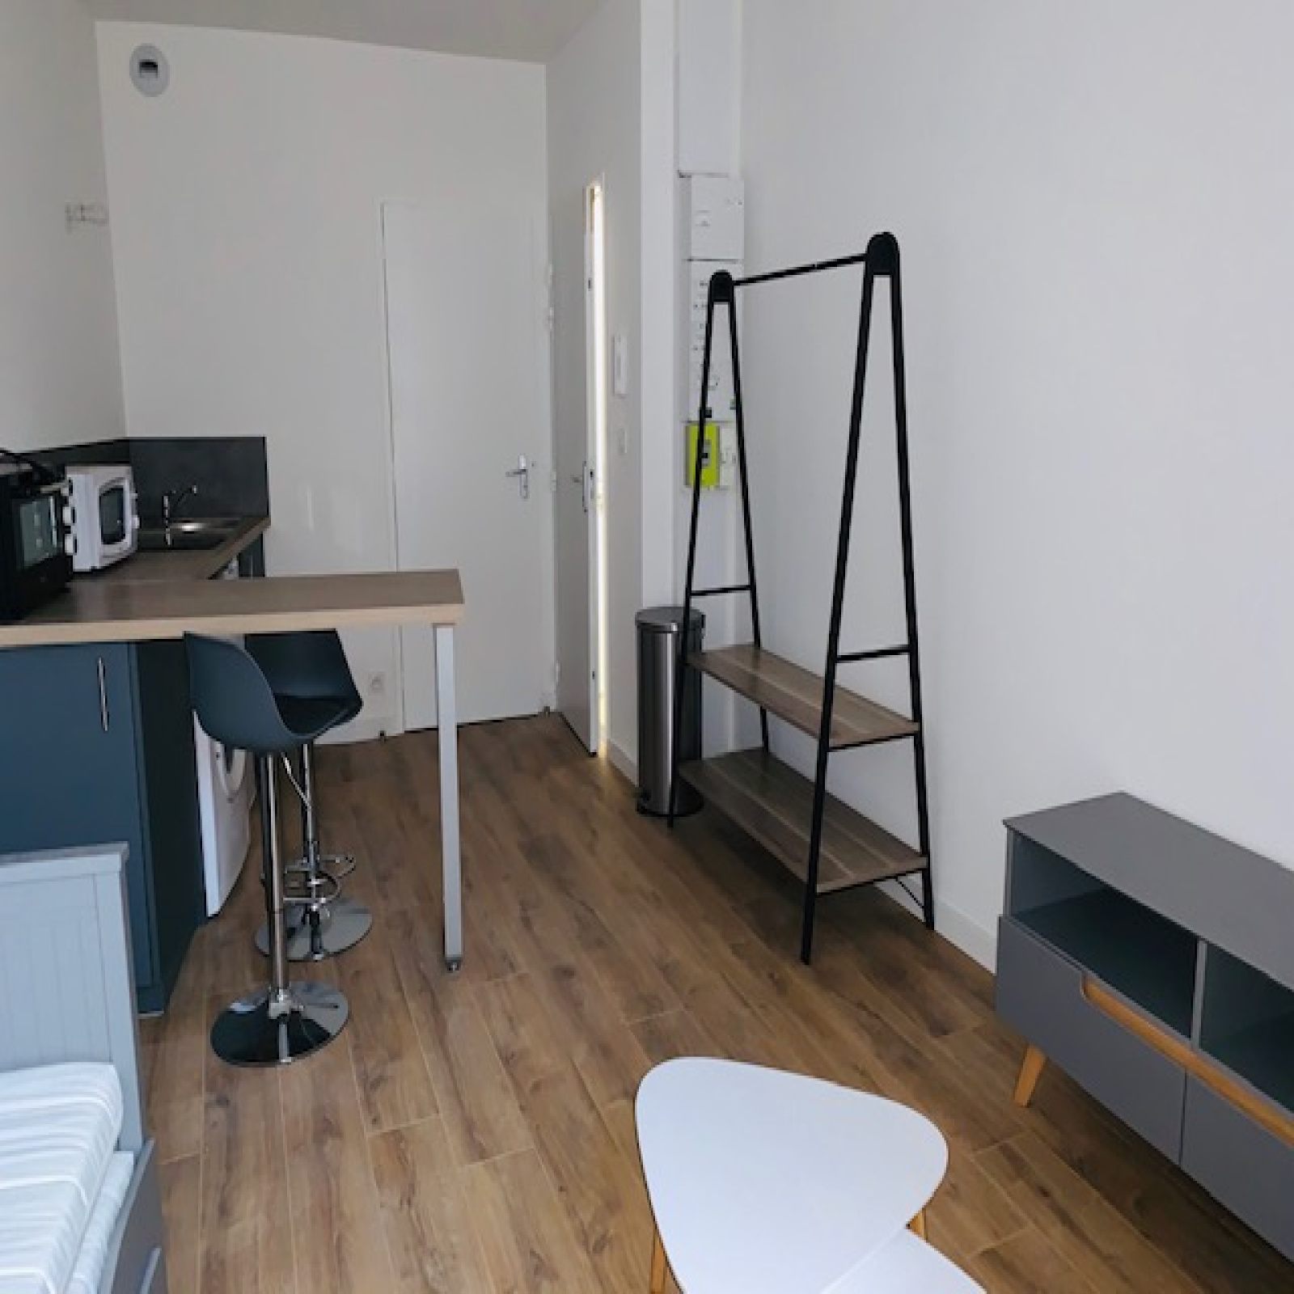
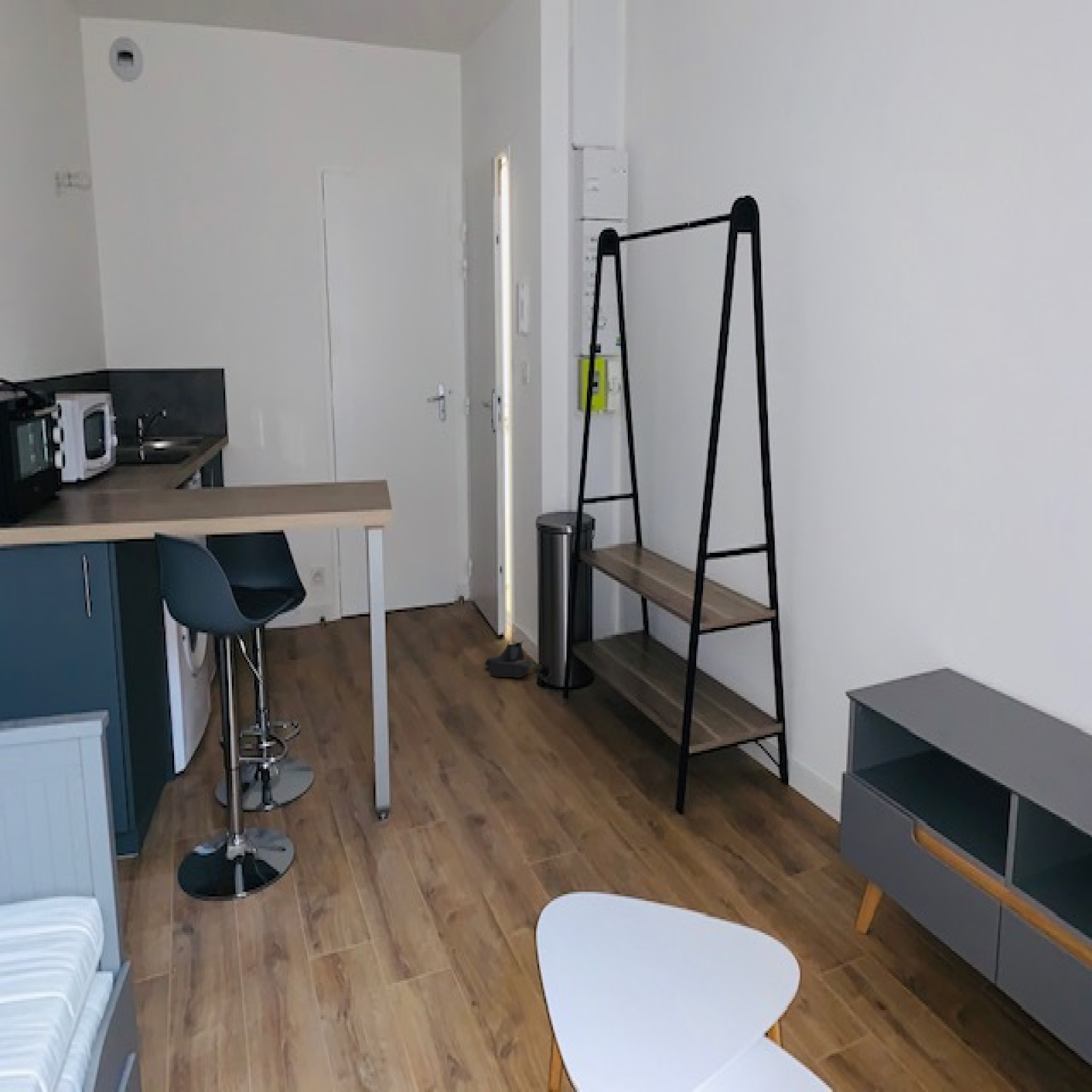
+ boots [484,640,534,678]
